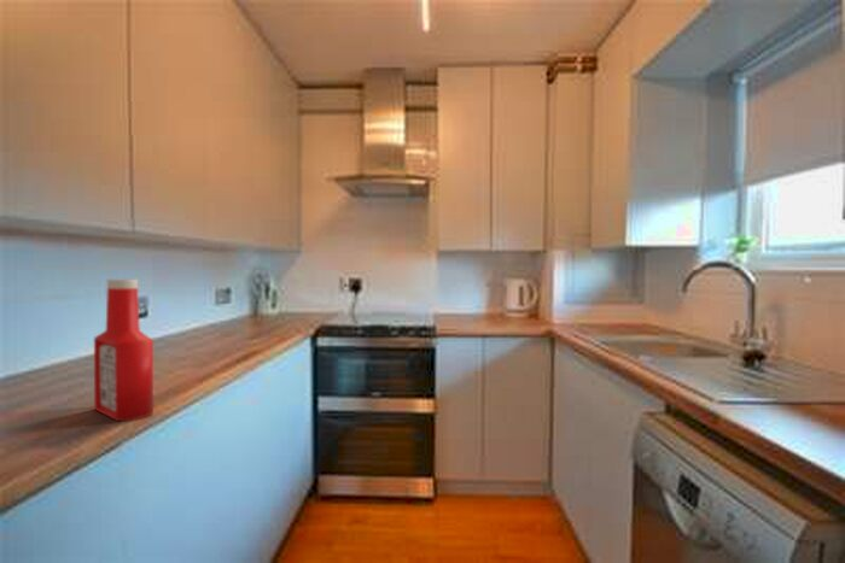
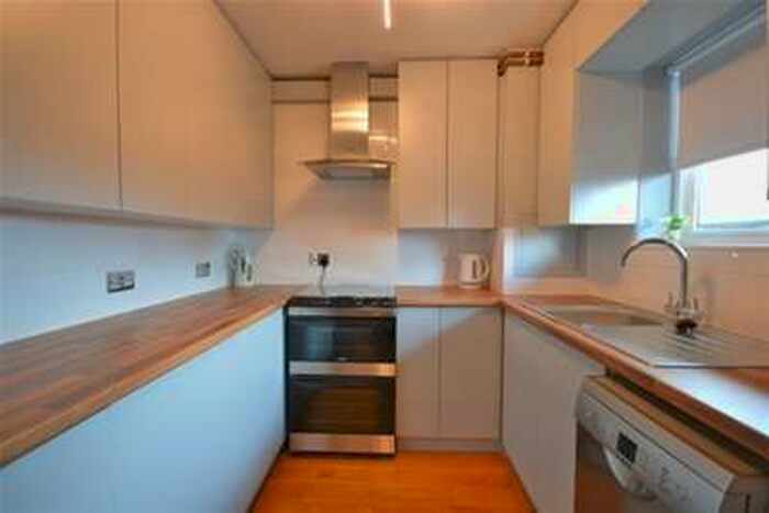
- soap bottle [93,278,155,422]
